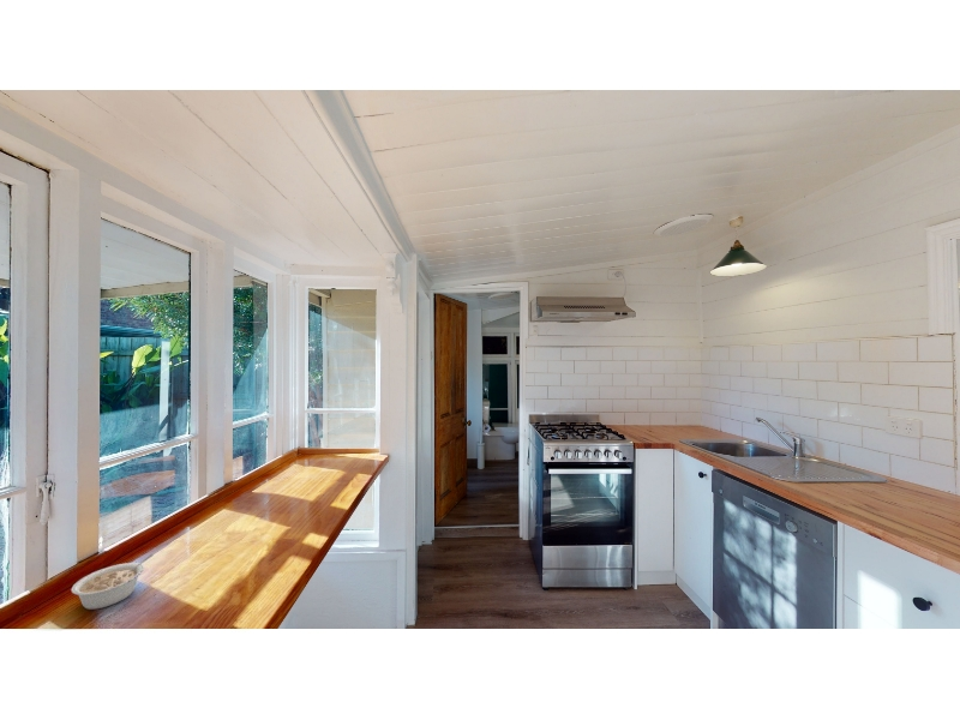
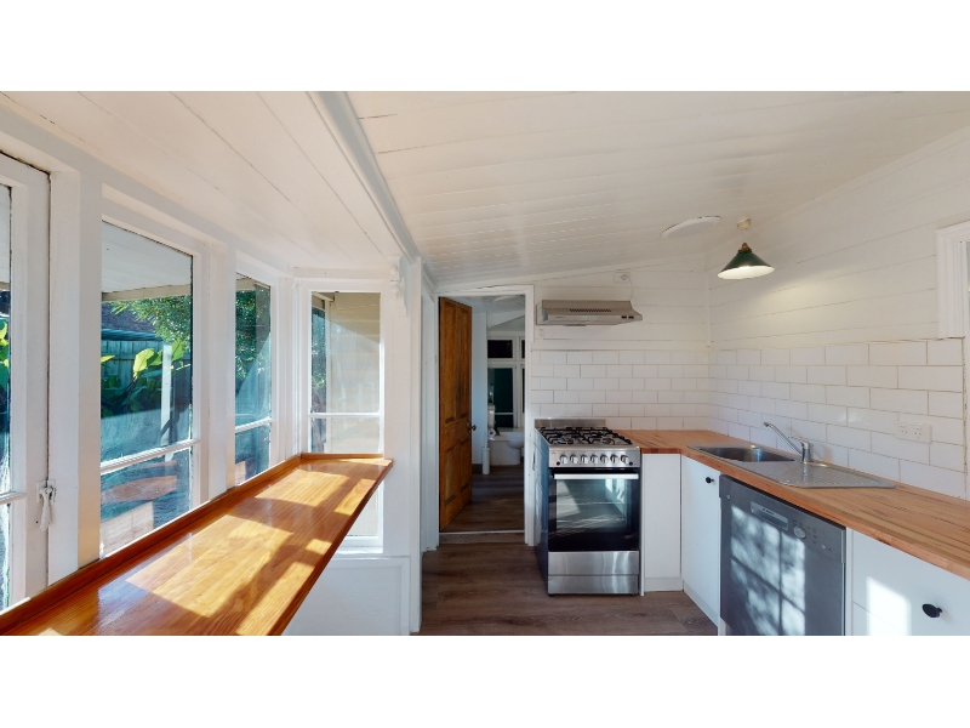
- legume [70,553,155,611]
